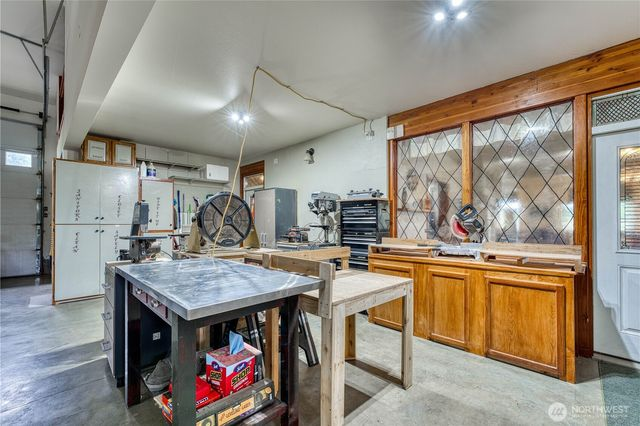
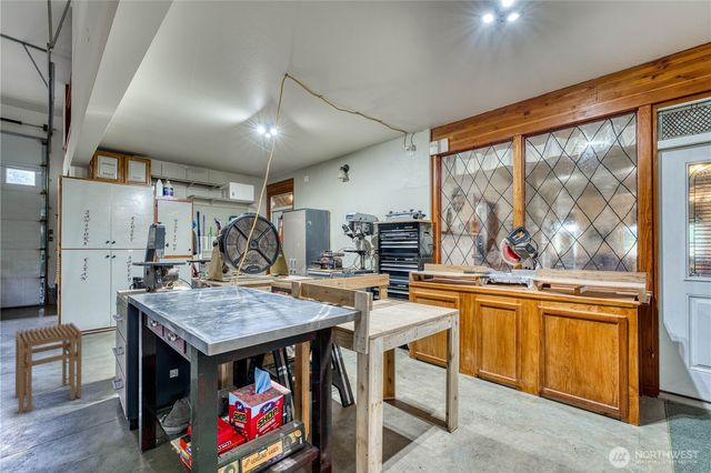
+ stool [14,322,83,415]
